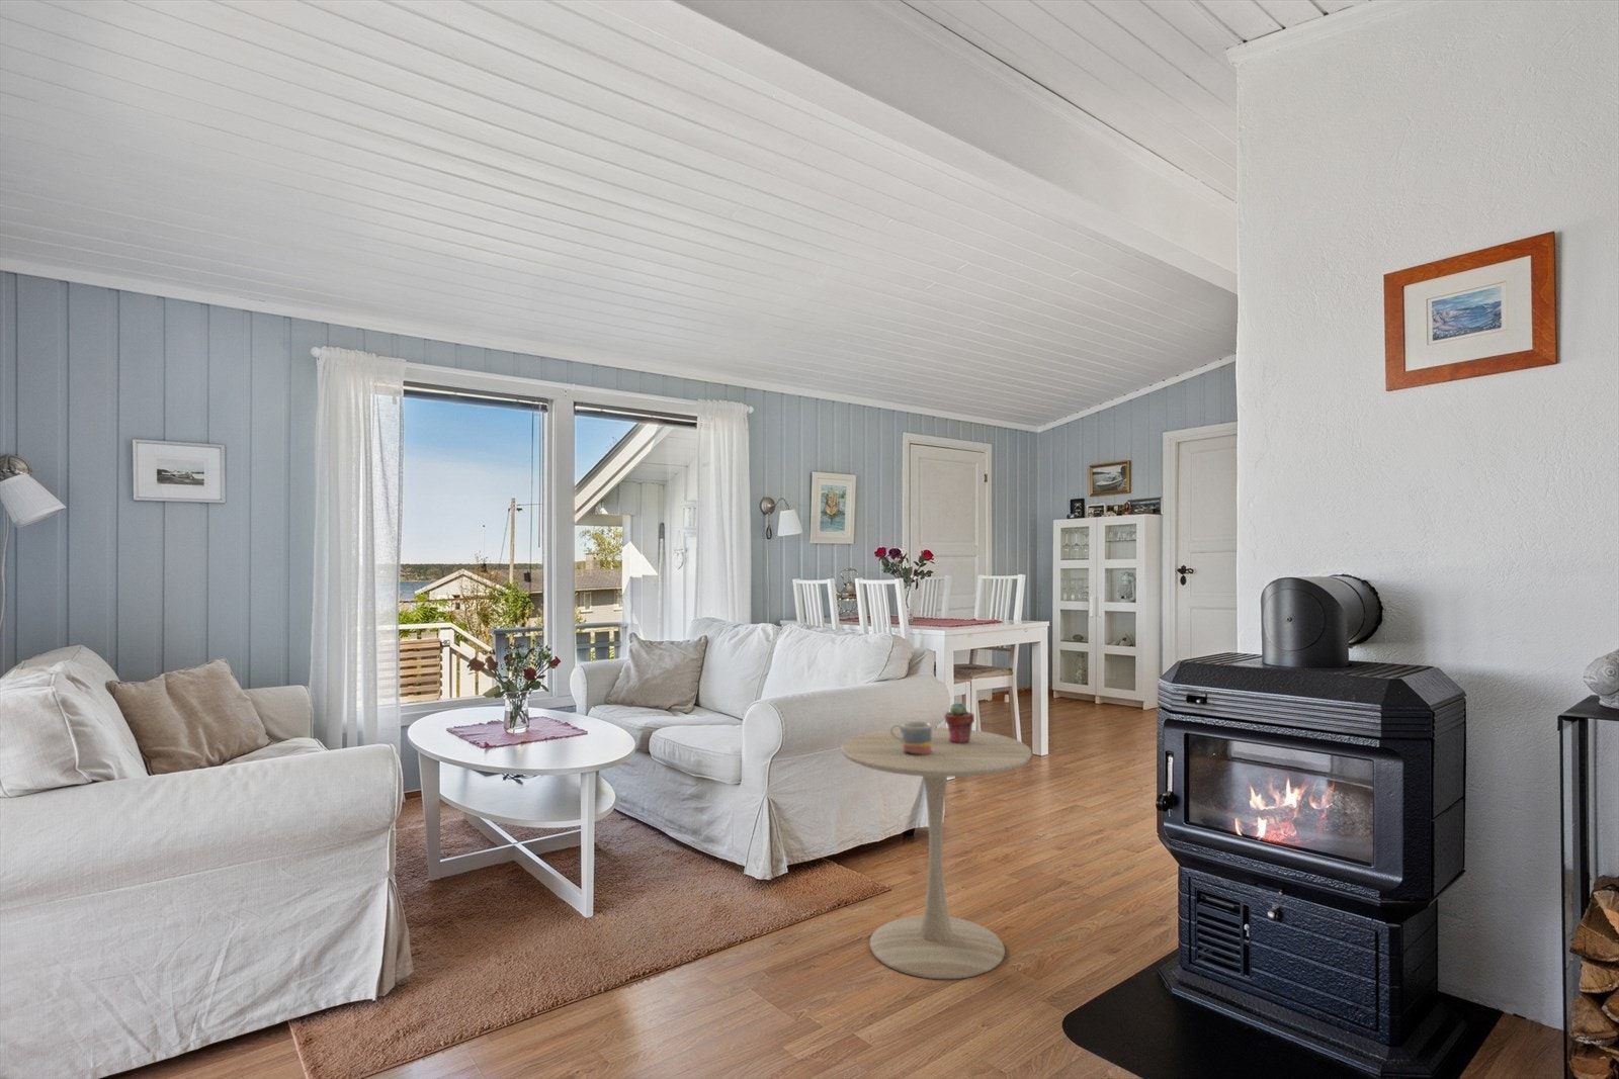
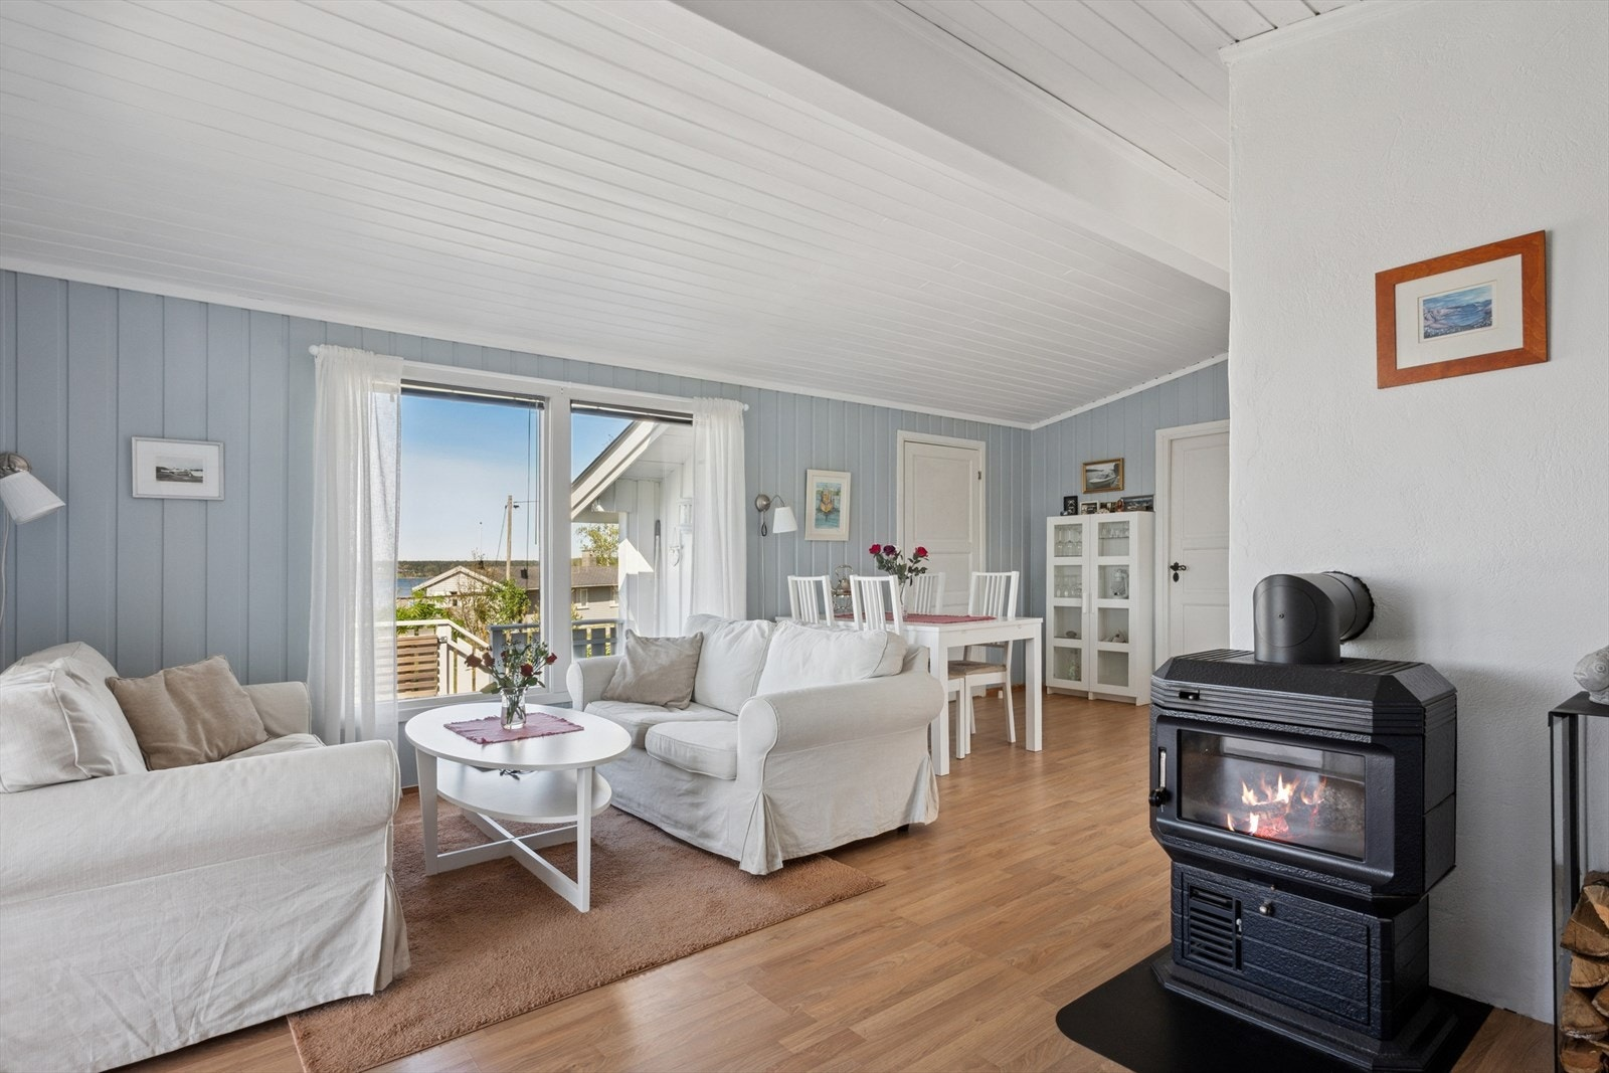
- side table [840,726,1032,980]
- potted succulent [943,702,976,743]
- mug [889,720,932,754]
